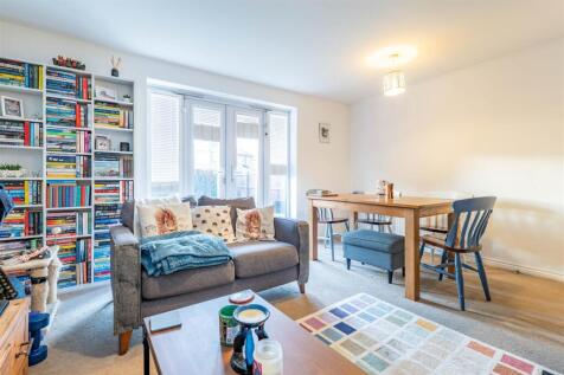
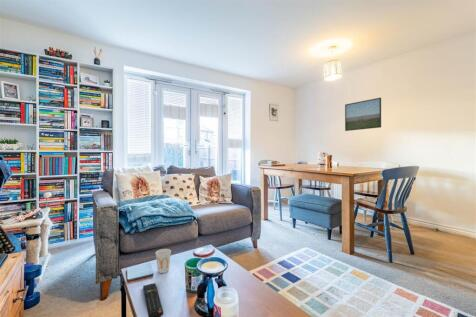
+ cup [154,248,172,274]
+ remote control [142,282,164,317]
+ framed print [344,97,382,132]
